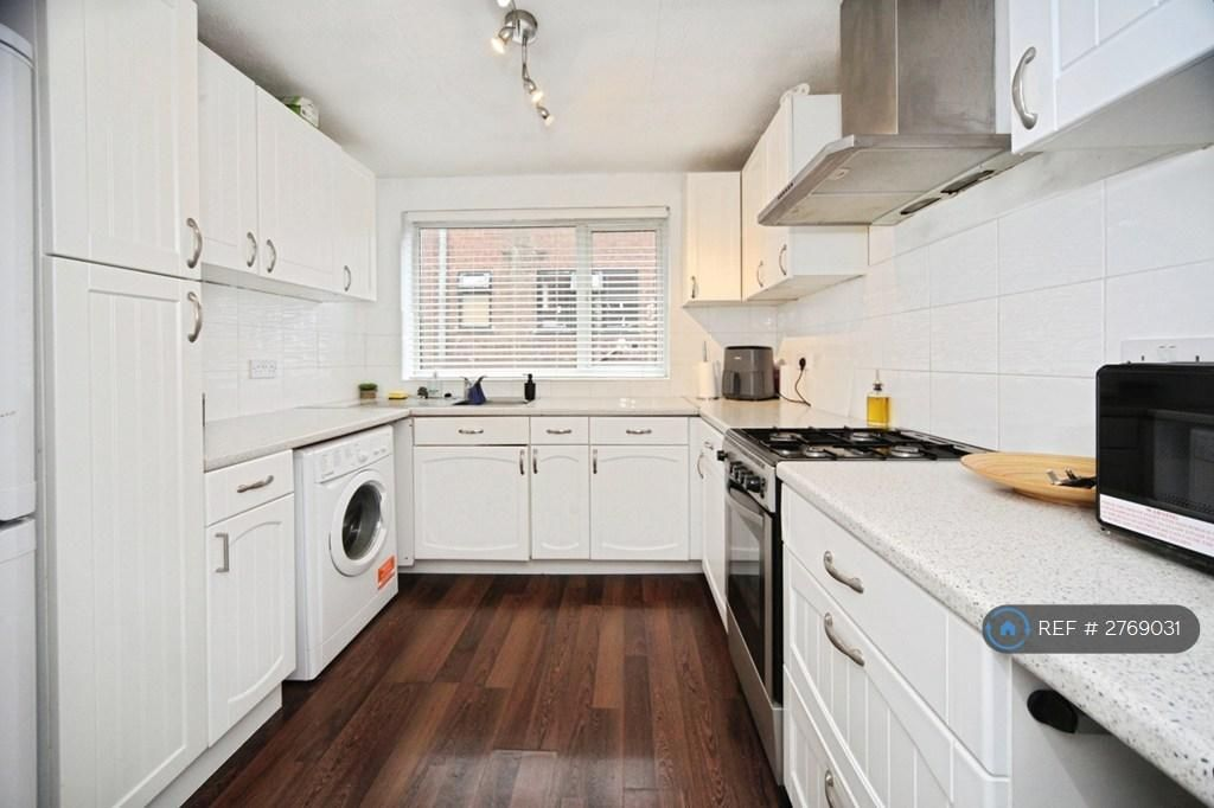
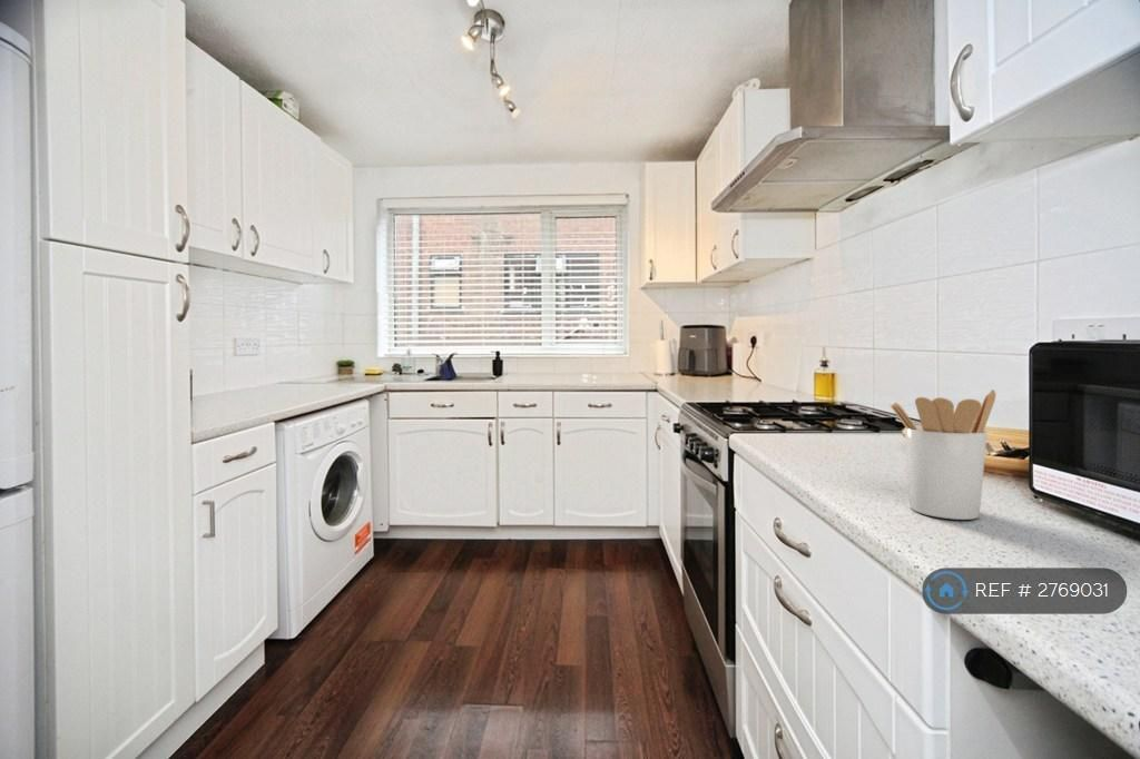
+ utensil holder [888,388,998,521]
